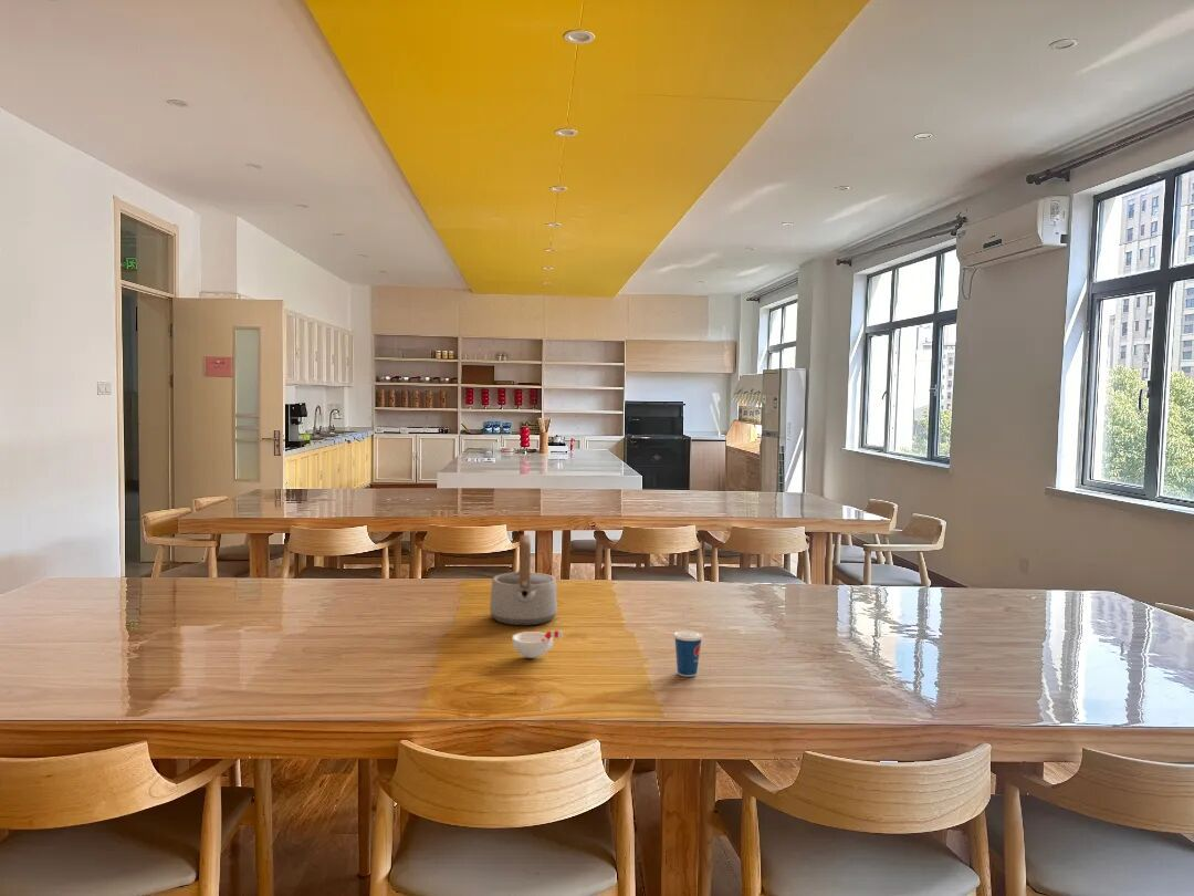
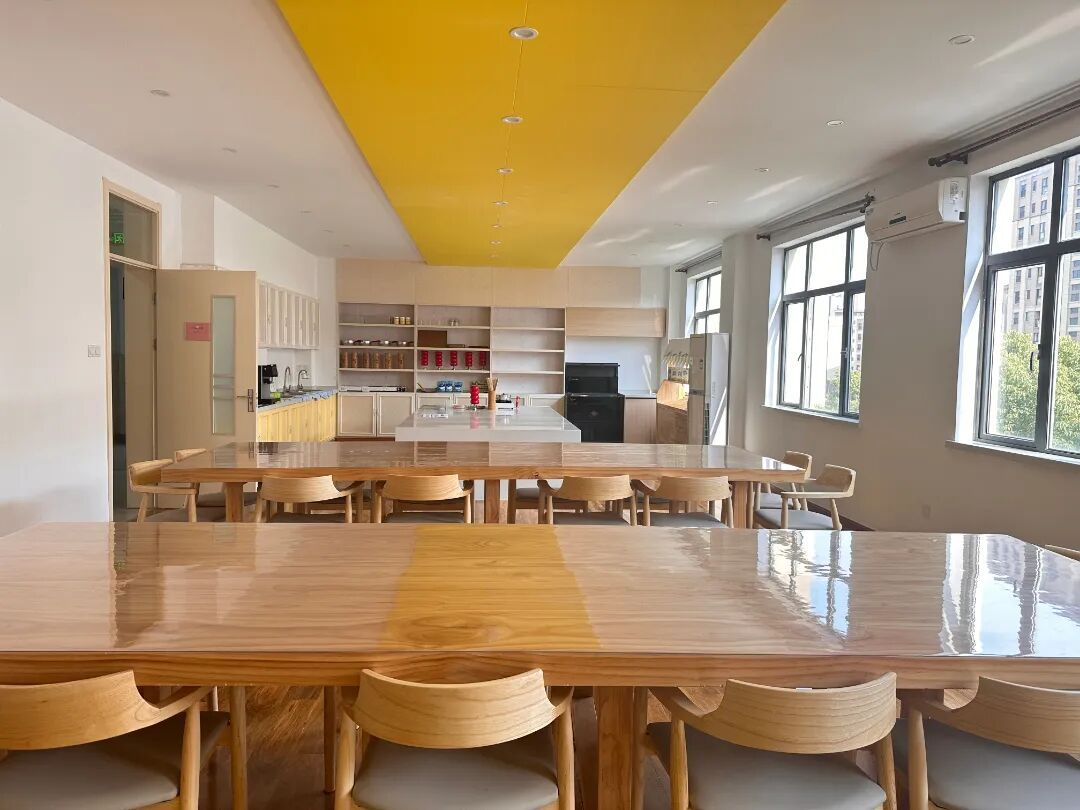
- cup [672,614,704,677]
- teapot [489,534,558,626]
- cup [511,629,564,659]
